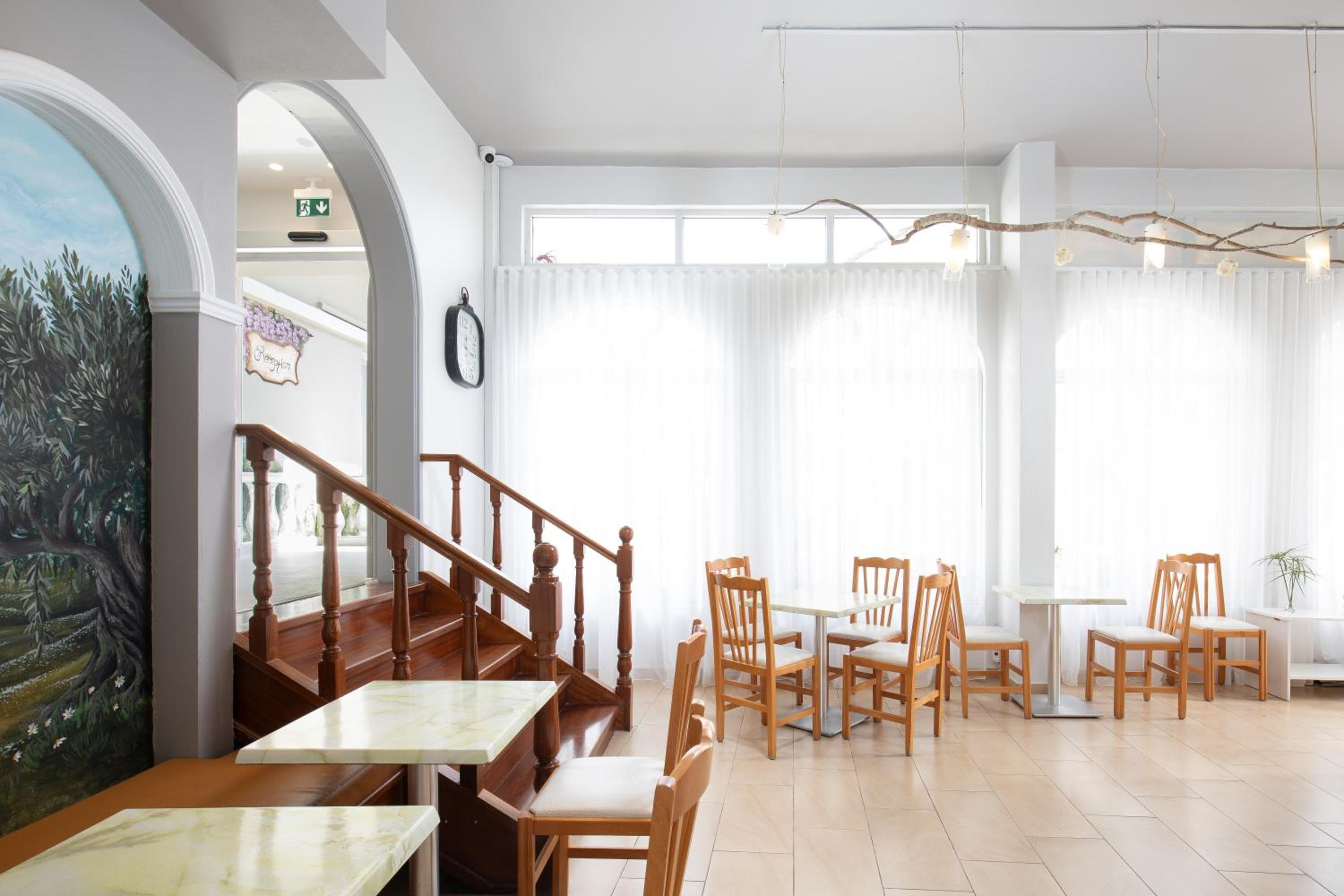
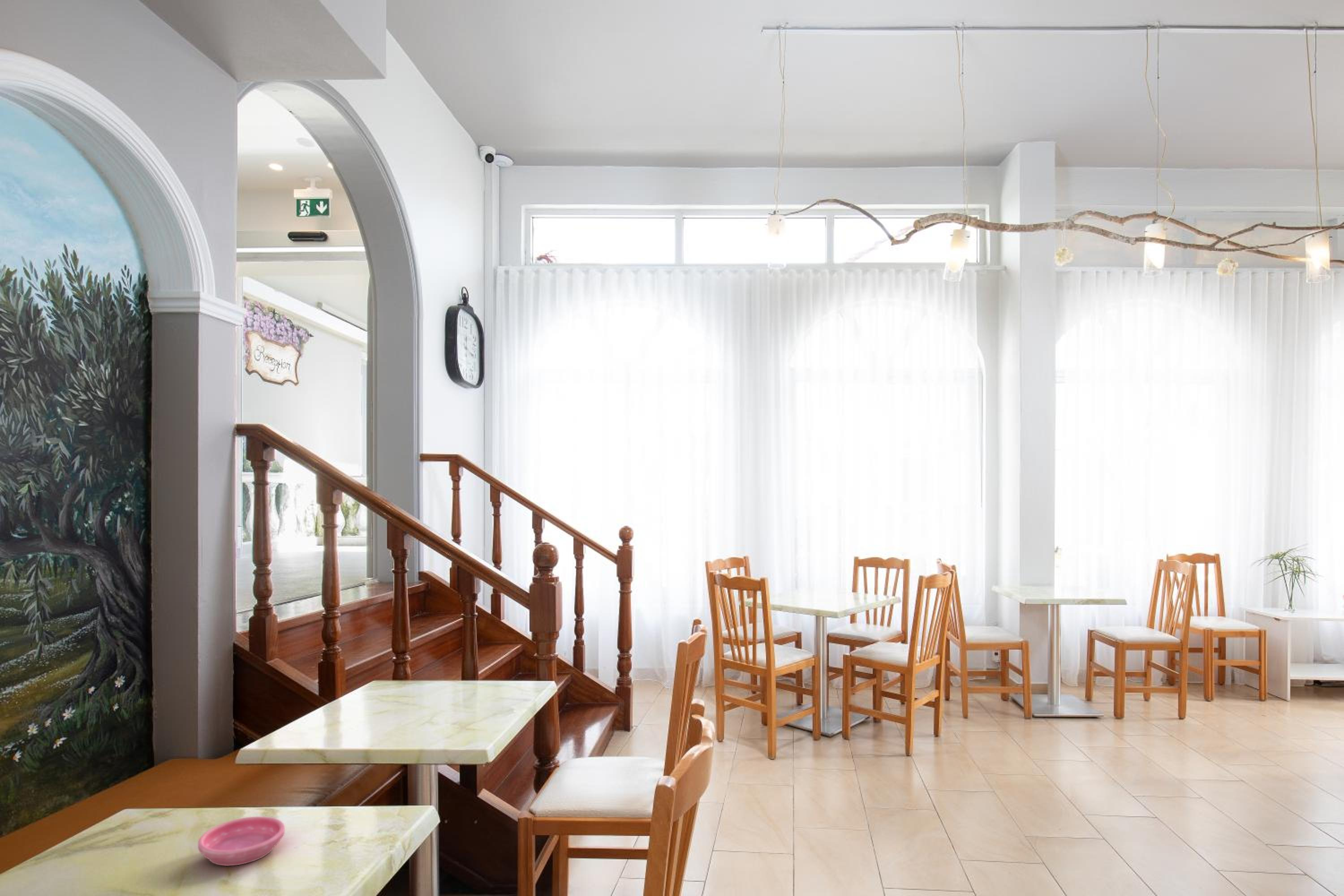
+ saucer [198,816,285,866]
